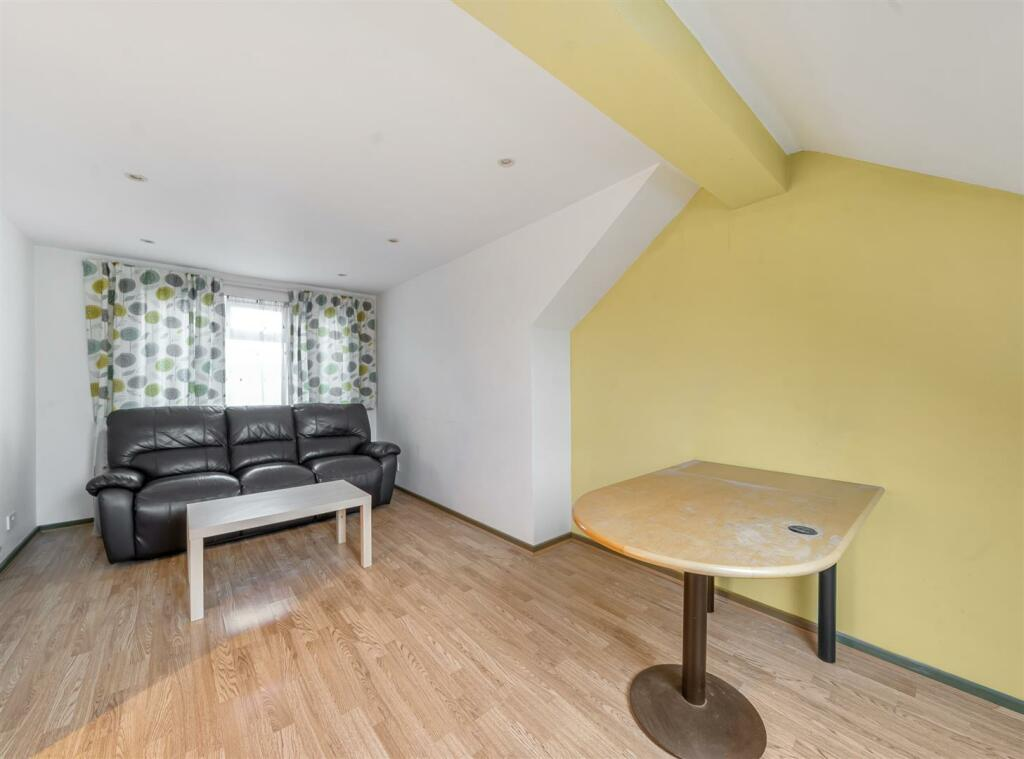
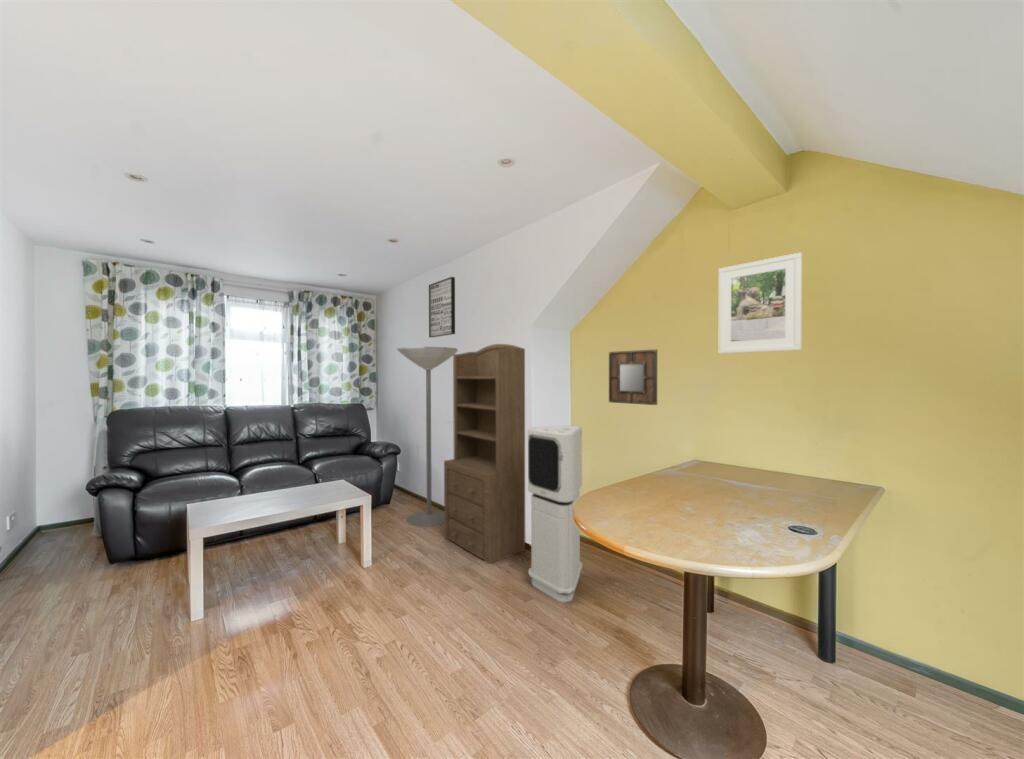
+ home mirror [608,348,658,406]
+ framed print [718,252,803,354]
+ floor lamp [396,346,459,528]
+ wall art [428,276,456,339]
+ air purifier [527,424,583,603]
+ shelving unit [443,343,526,565]
